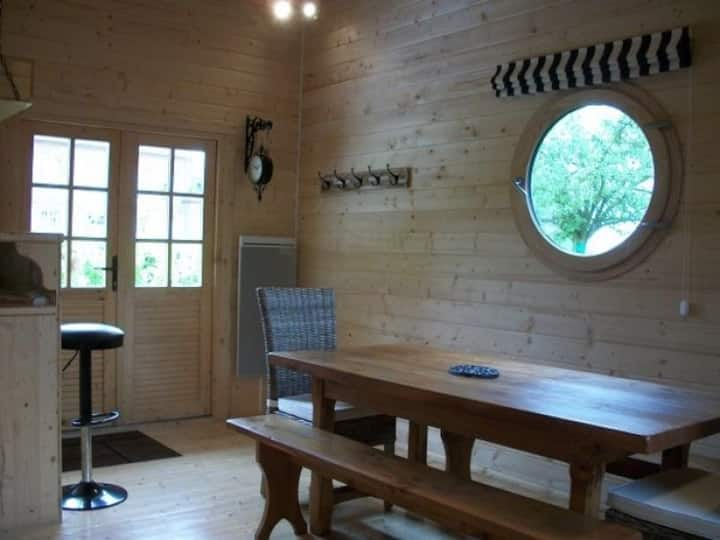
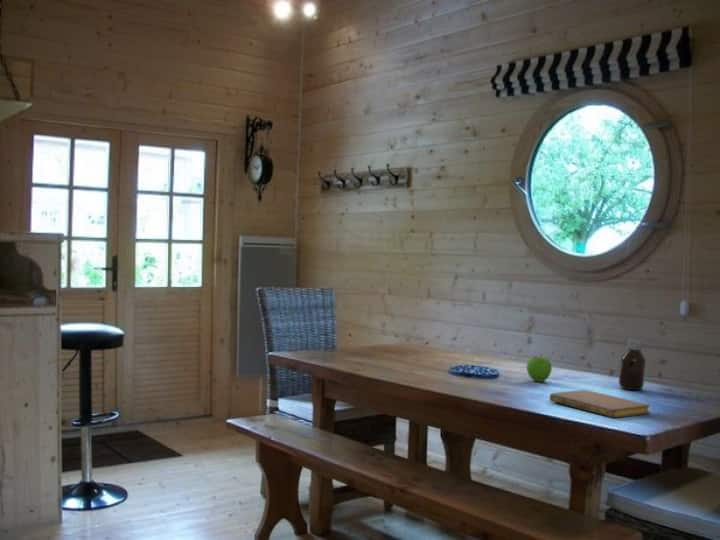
+ notebook [549,389,651,419]
+ fruit [526,353,553,383]
+ bottle [618,337,647,391]
